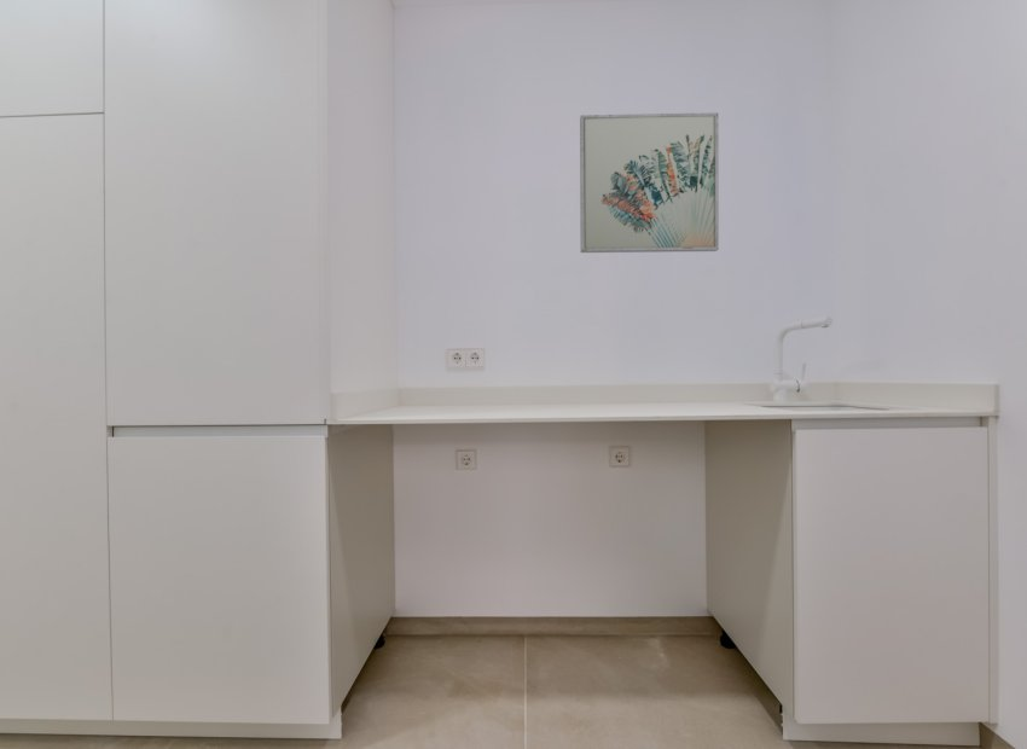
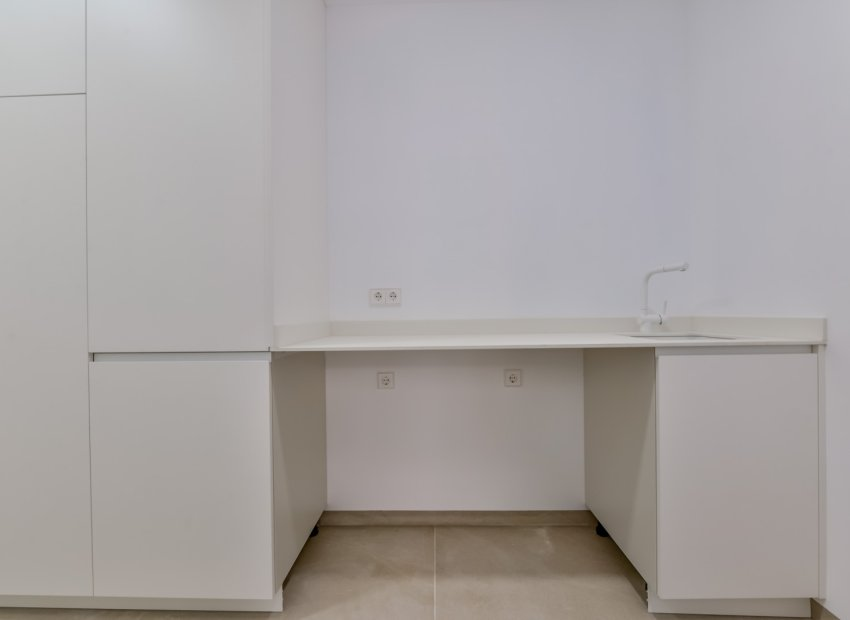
- wall art [579,111,720,254]
